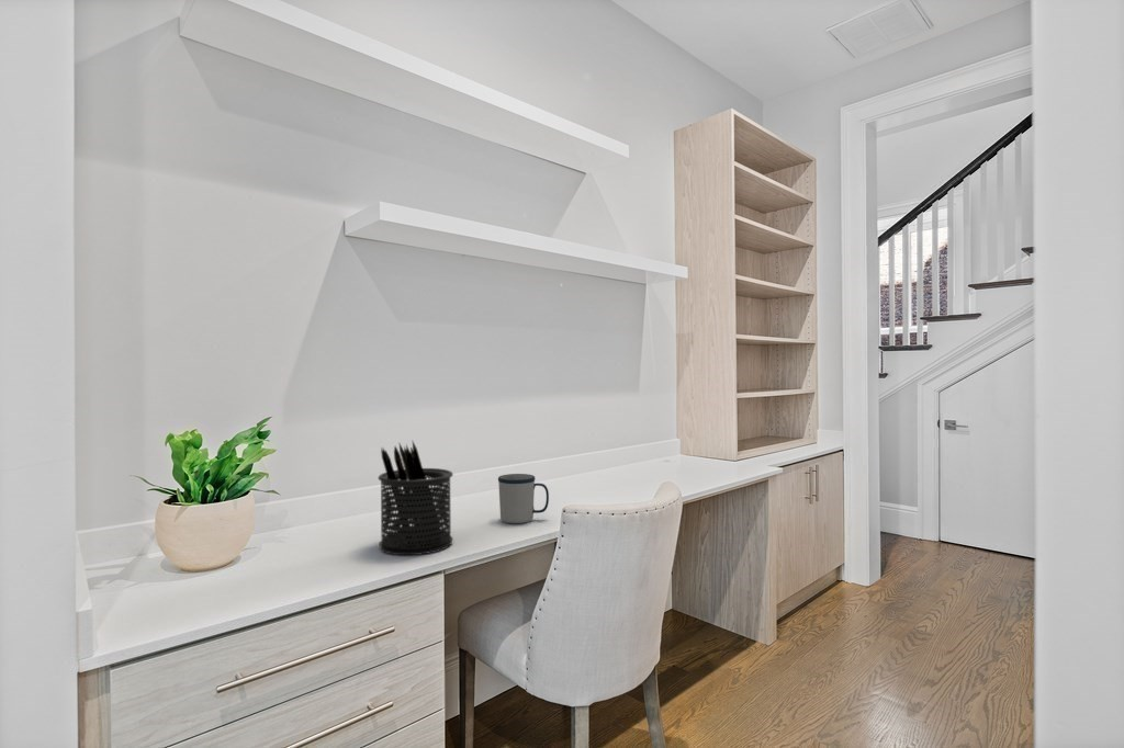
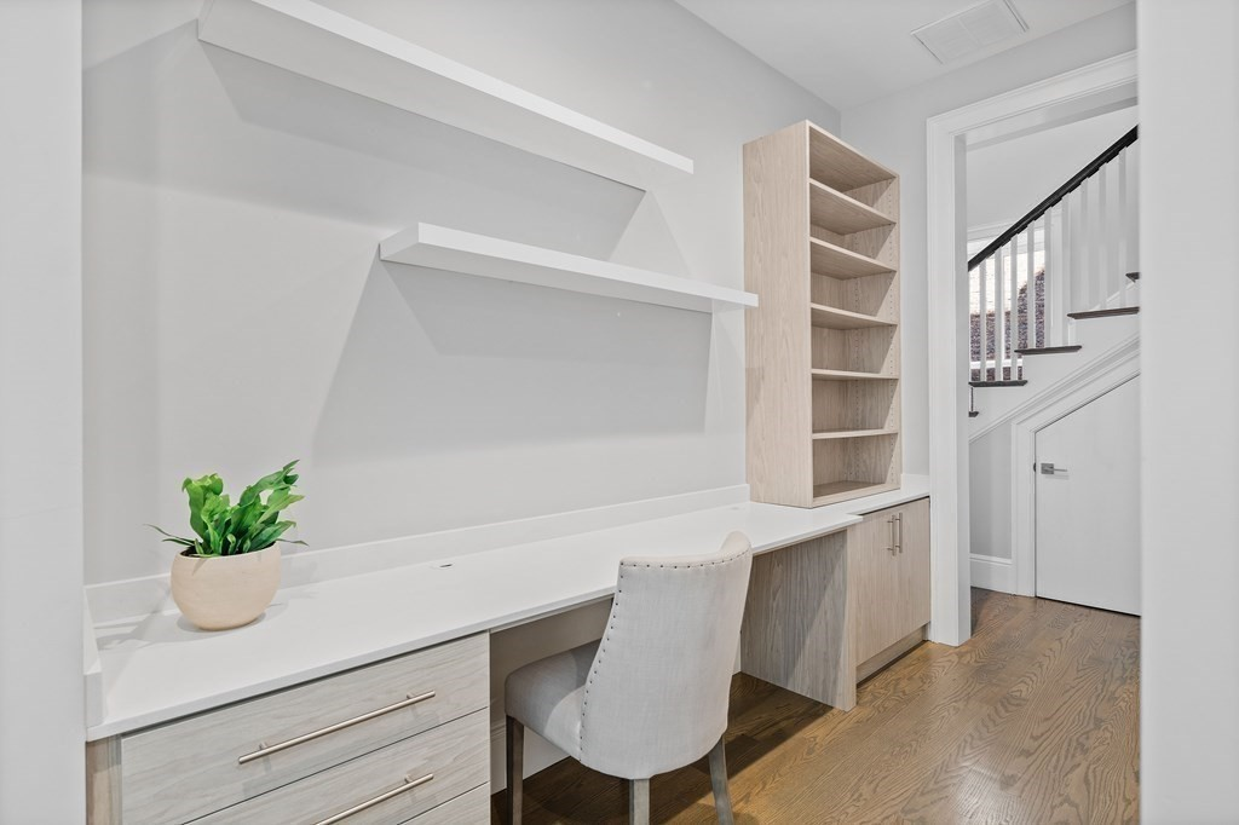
- mug [497,473,550,524]
- pen holder [378,441,454,556]
